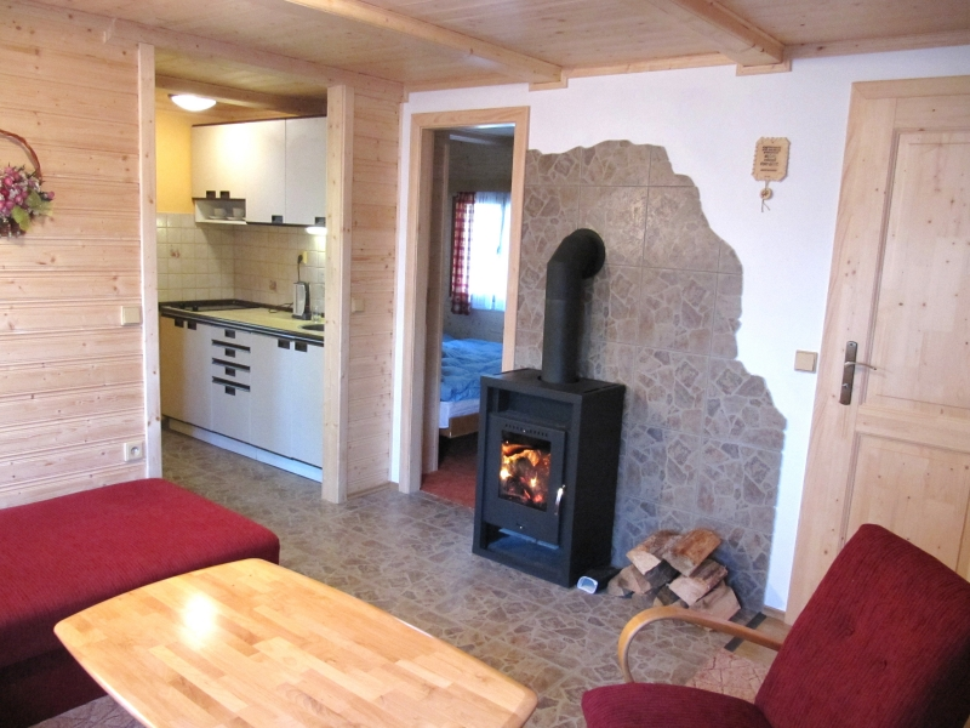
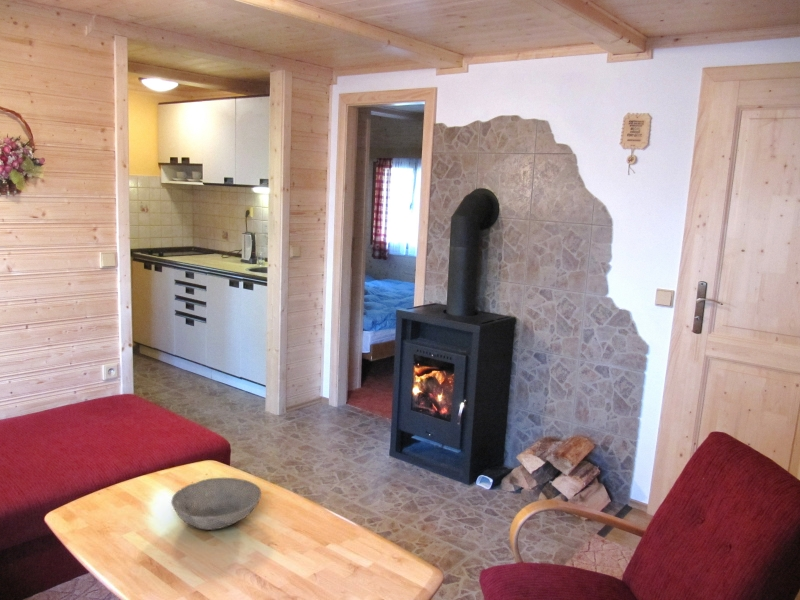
+ bowl [170,477,262,531]
